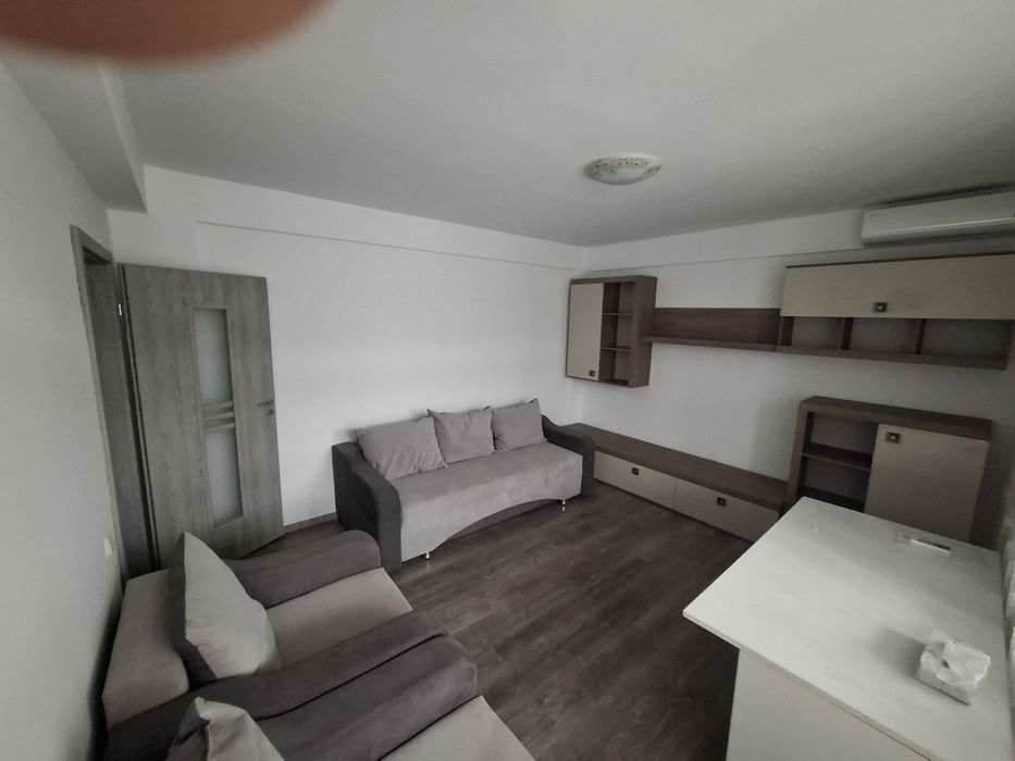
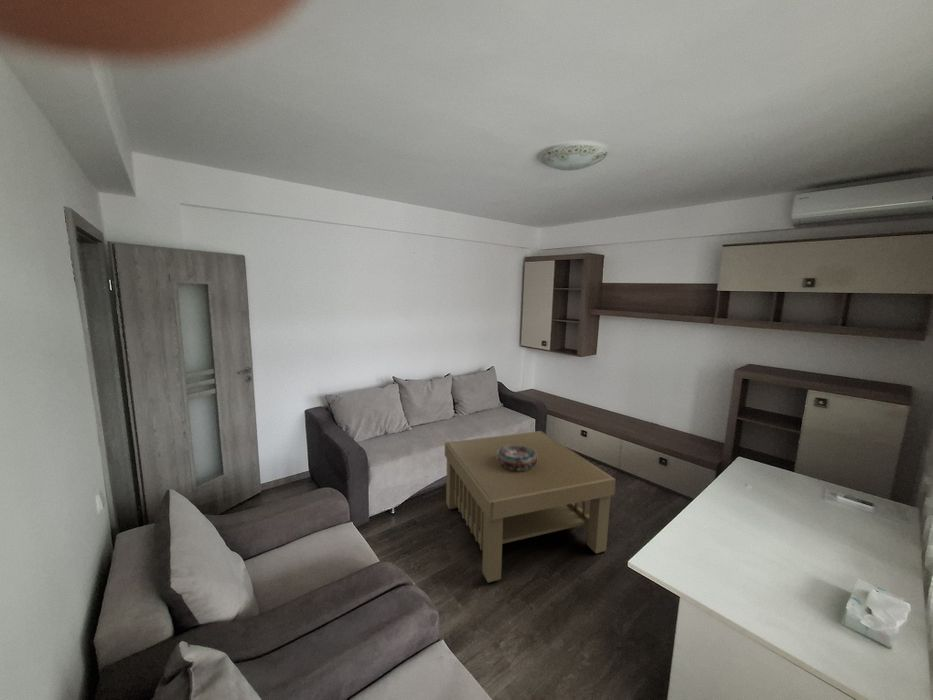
+ decorative bowl [497,445,537,471]
+ coffee table [444,430,617,583]
